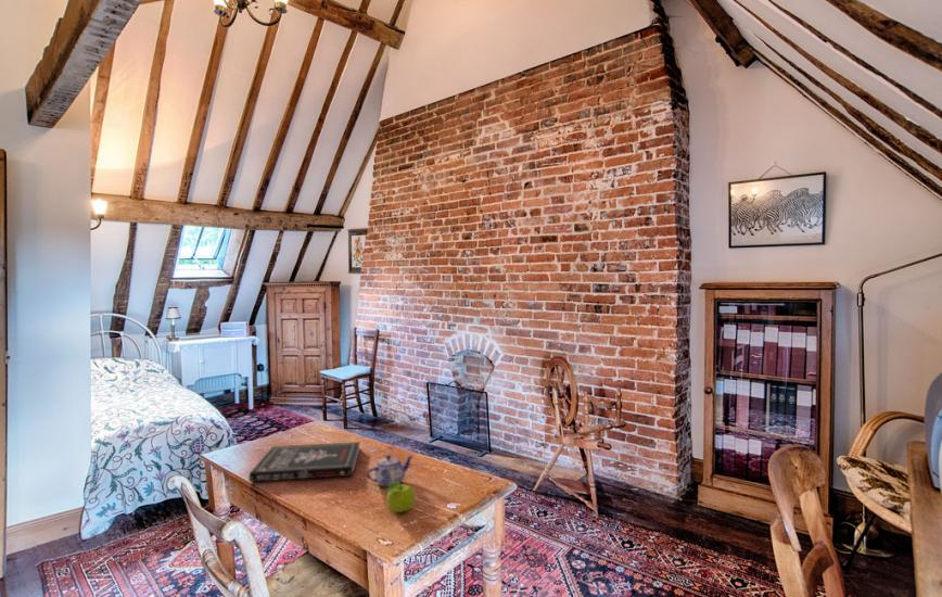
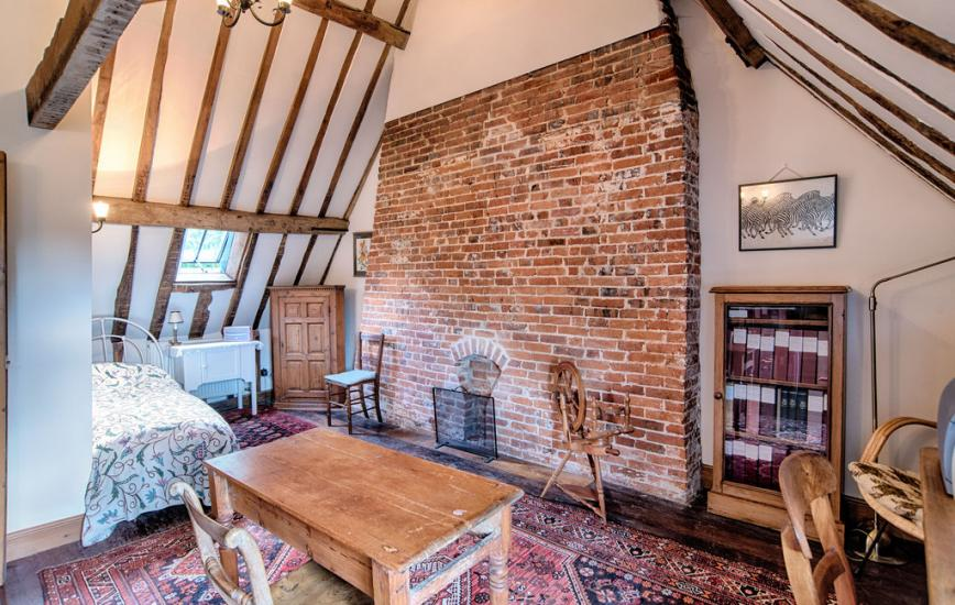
- teapot [366,454,415,487]
- book [247,441,361,483]
- fruit [384,481,416,513]
